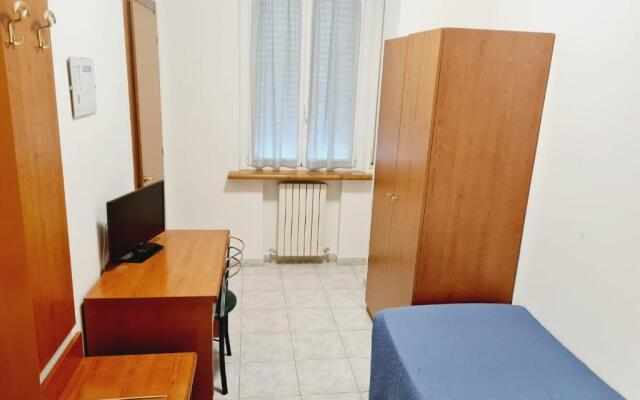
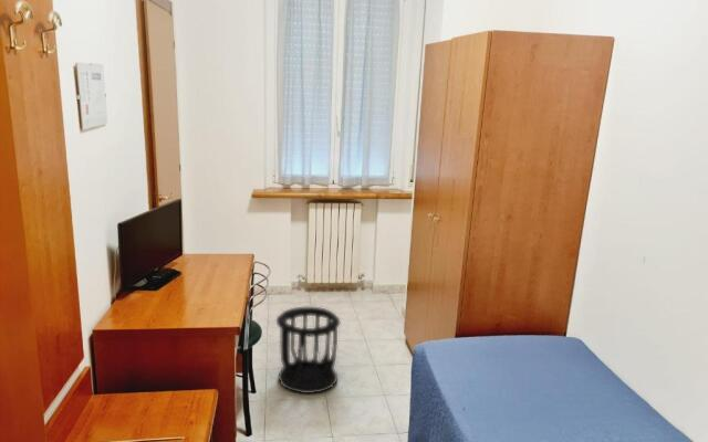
+ wastebasket [275,306,342,394]
